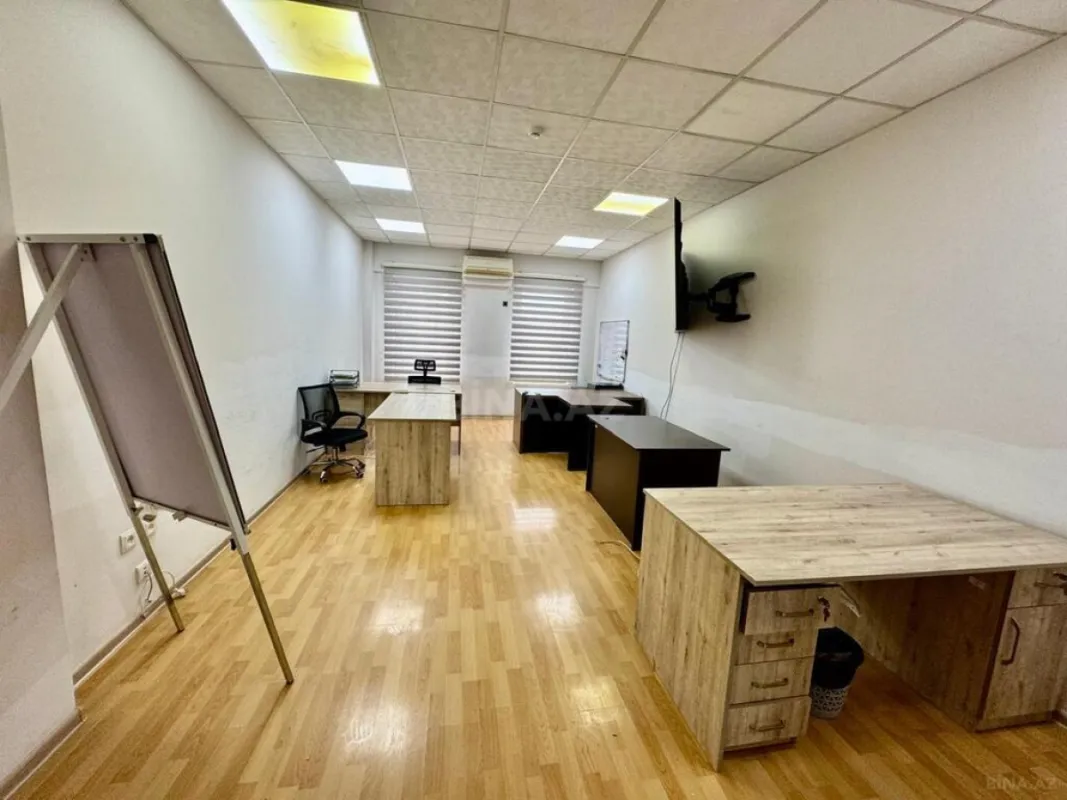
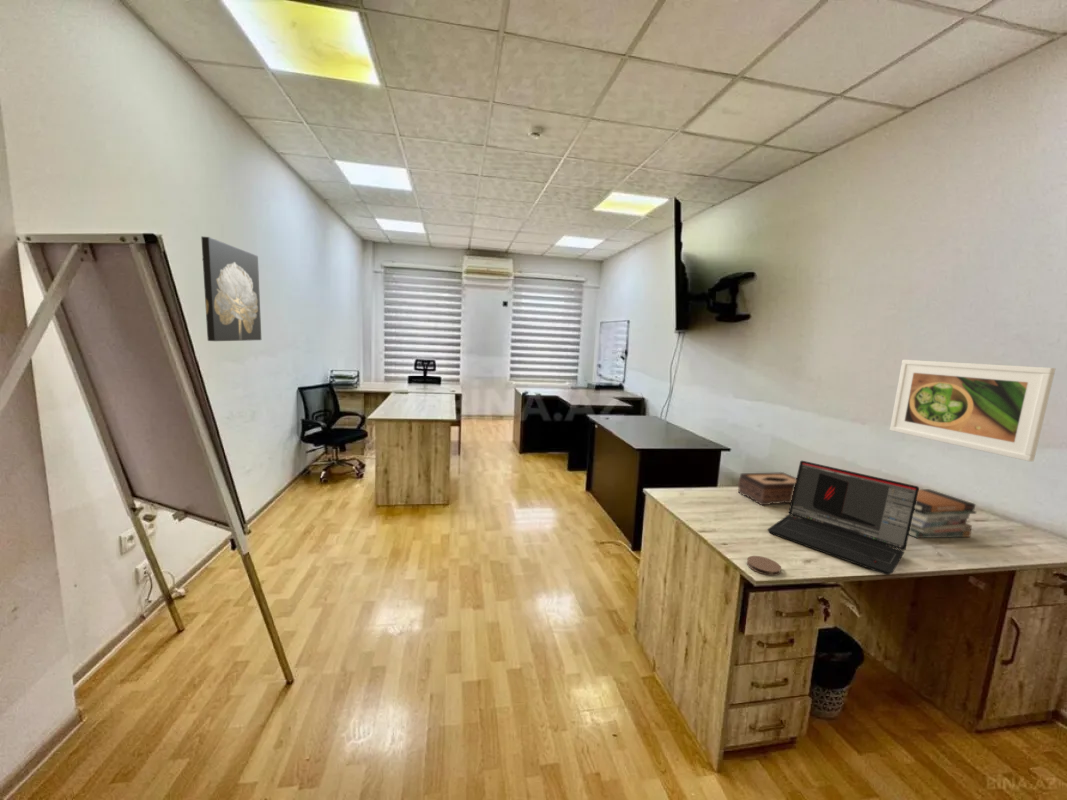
+ wall art [200,236,262,342]
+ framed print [889,359,1056,462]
+ tissue box [737,471,797,506]
+ book stack [909,488,977,539]
+ laptop [767,460,920,576]
+ coaster [746,555,782,577]
